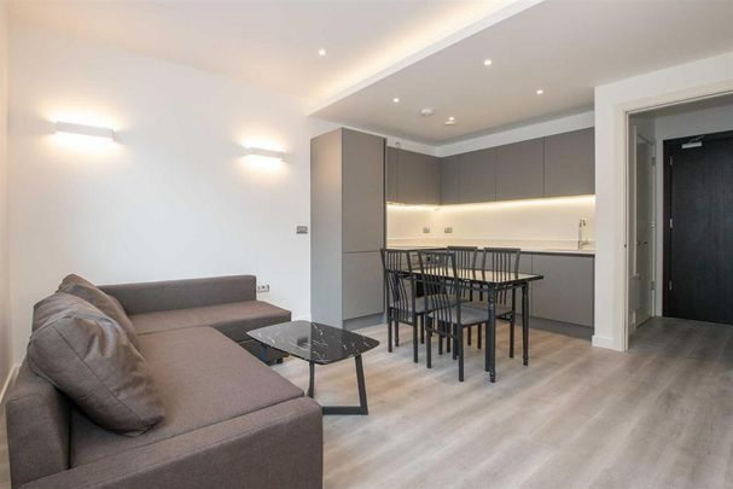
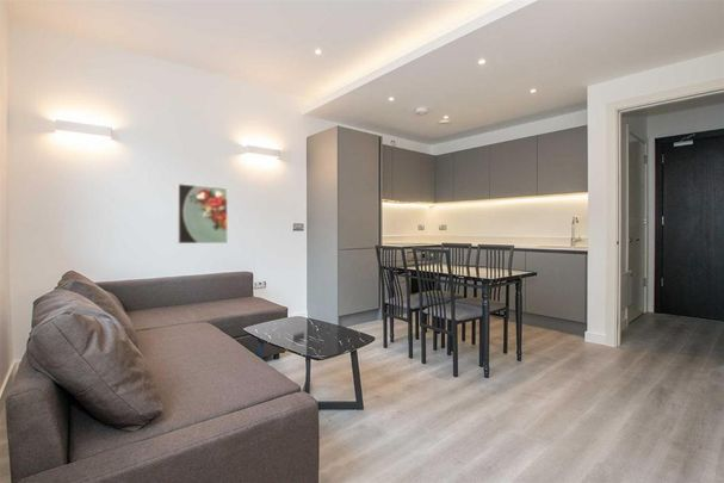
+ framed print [177,182,229,244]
